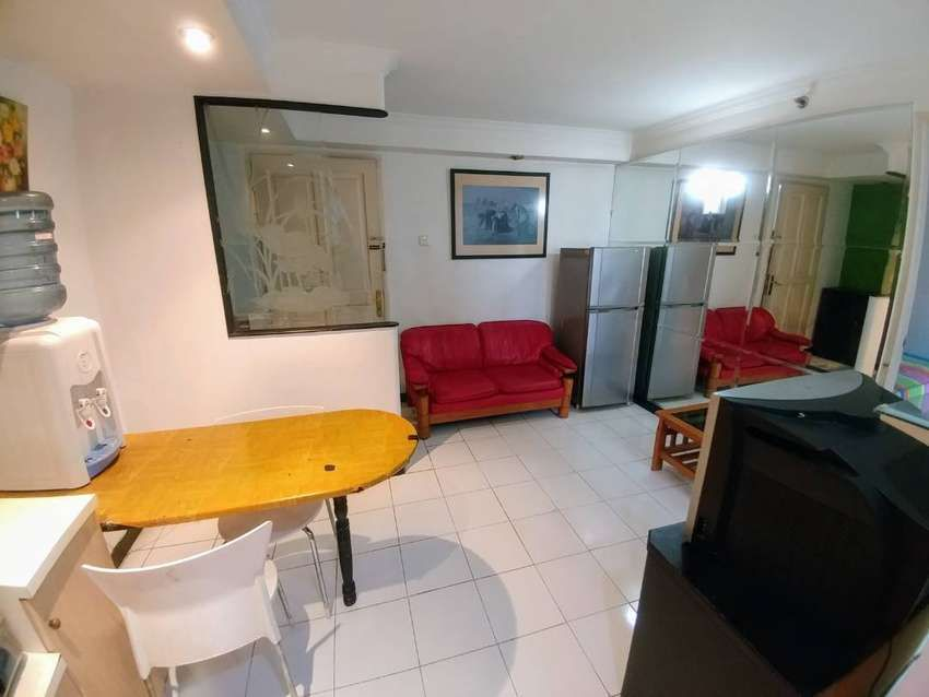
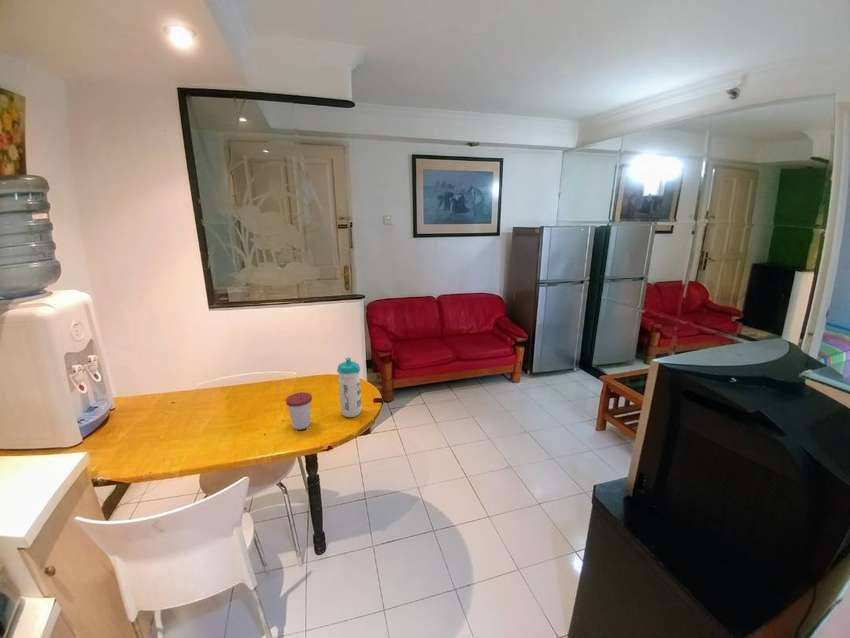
+ water bottle [336,357,363,418]
+ cup [285,391,313,430]
